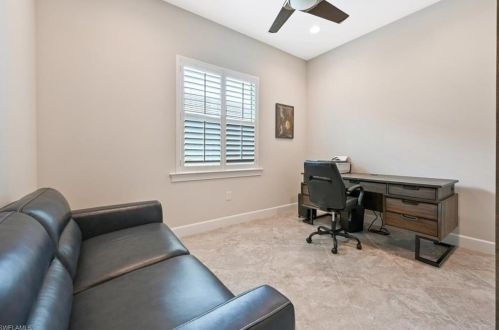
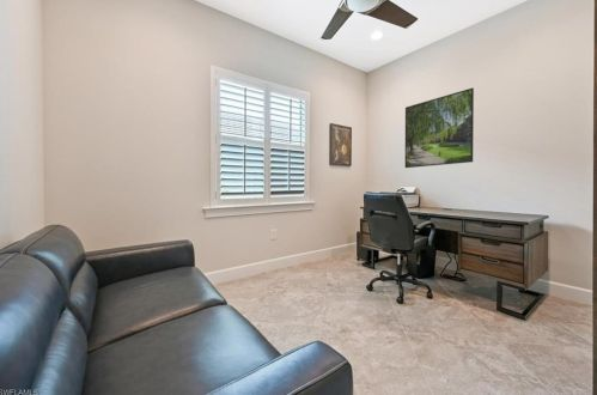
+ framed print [404,86,475,169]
